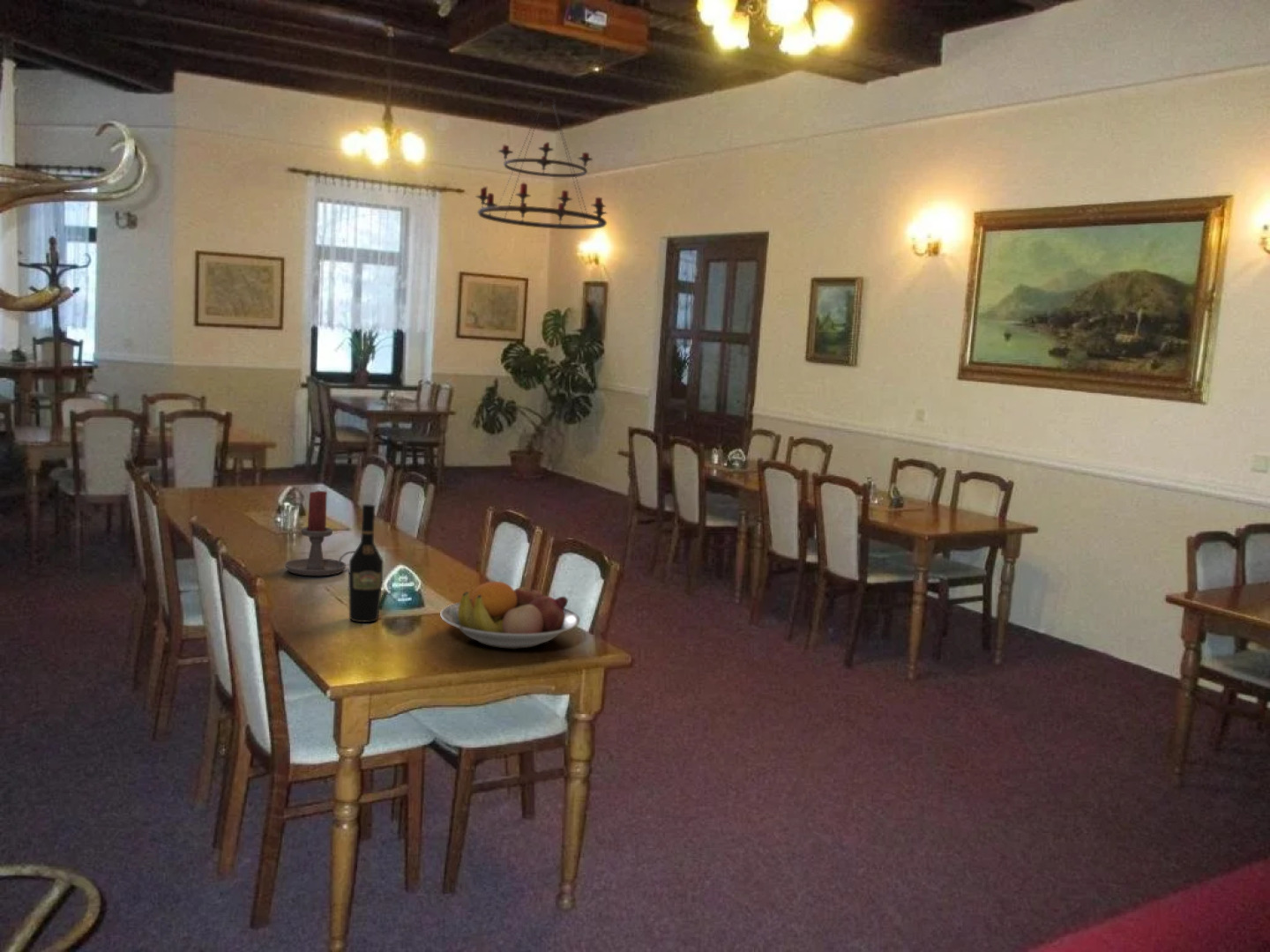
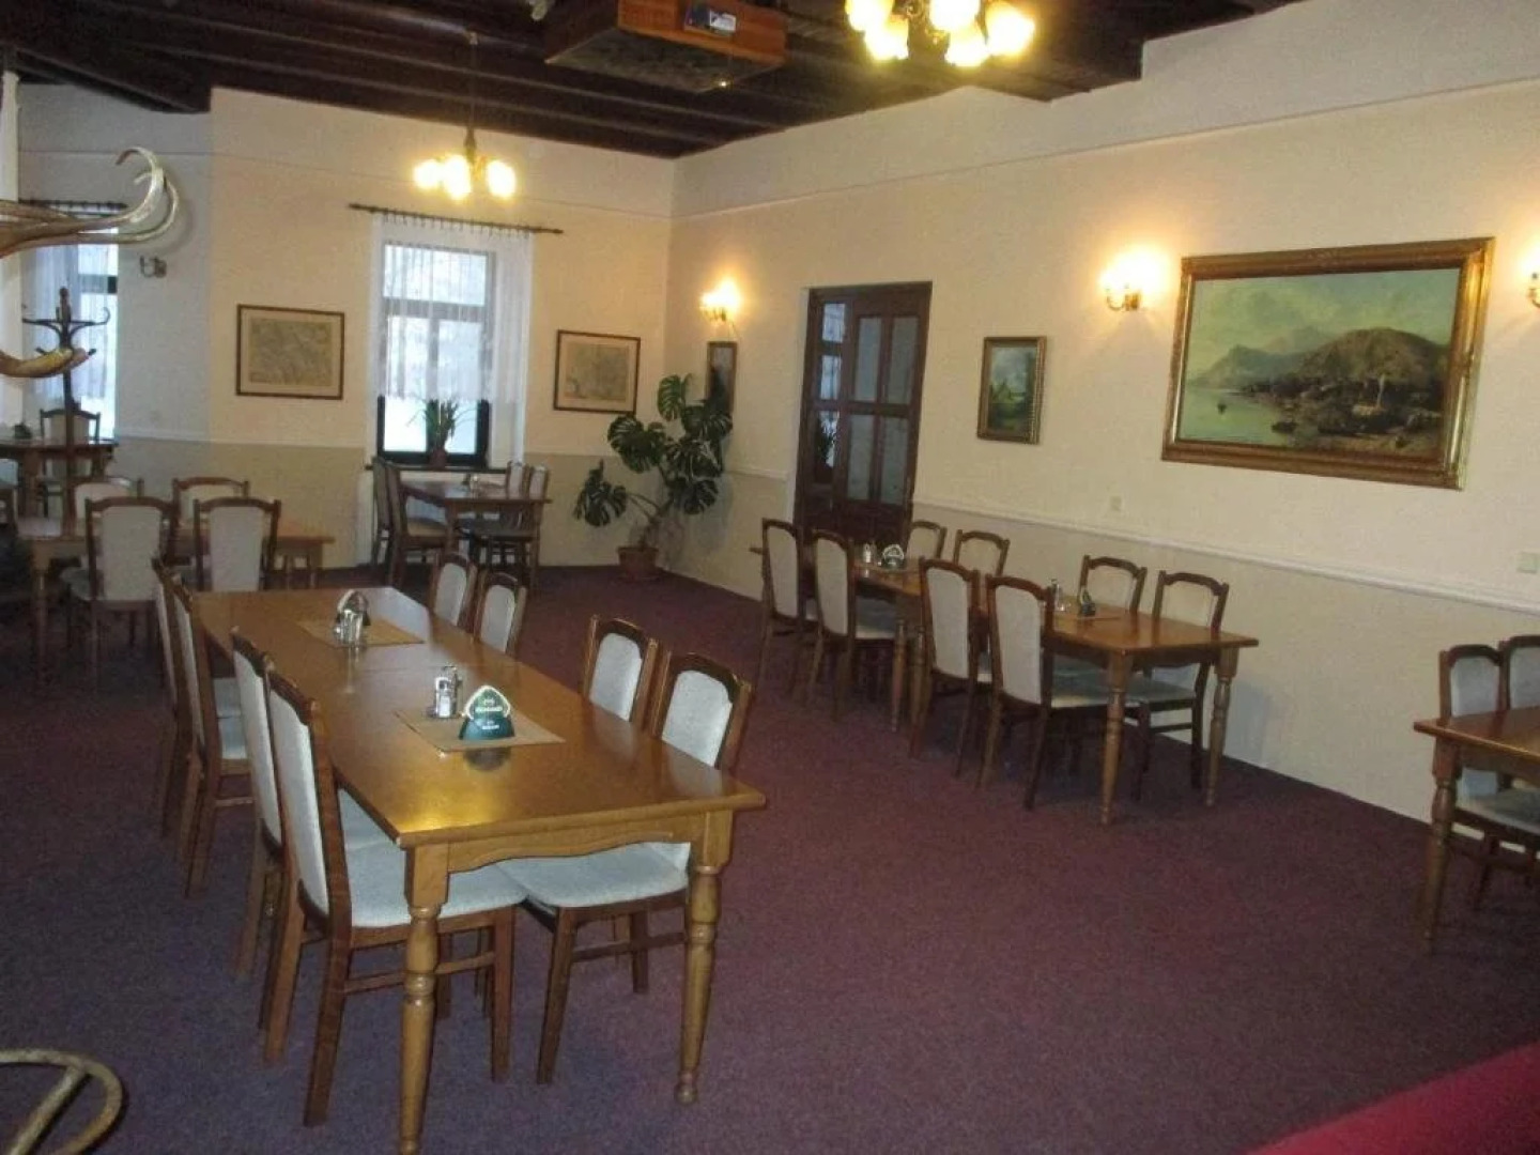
- chandelier [474,95,608,230]
- fruit bowl [439,581,581,650]
- wine bottle [347,503,385,623]
- candle holder [284,490,355,576]
